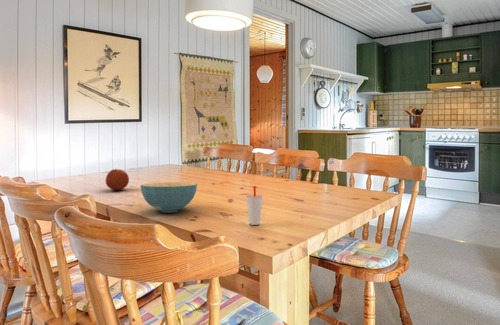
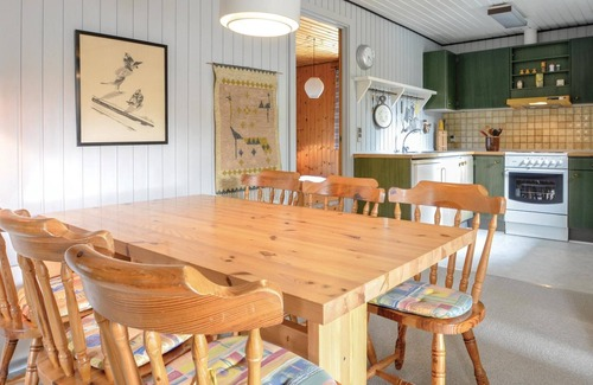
- fruit [105,168,130,191]
- cereal bowl [140,181,198,213]
- cup [245,185,263,226]
